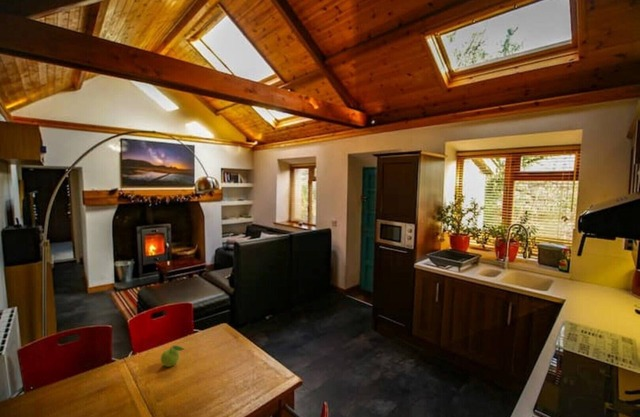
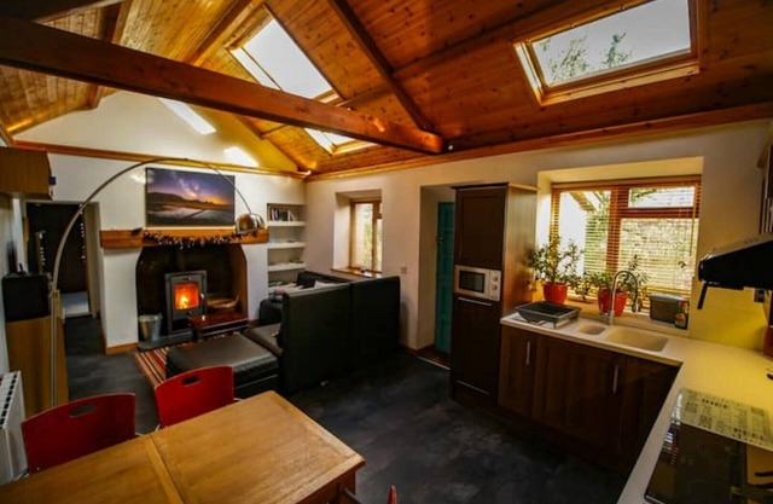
- fruit [160,344,186,368]
